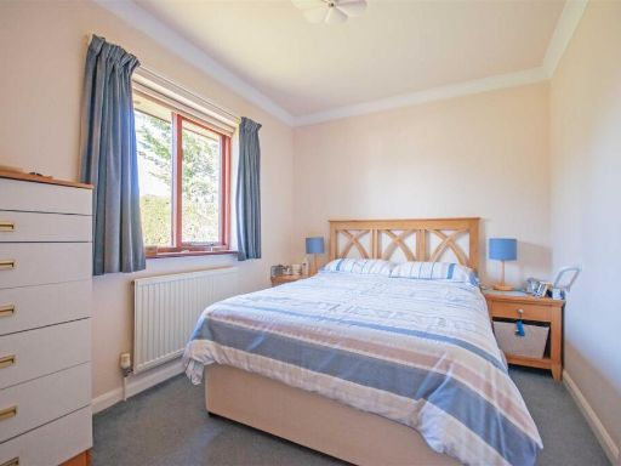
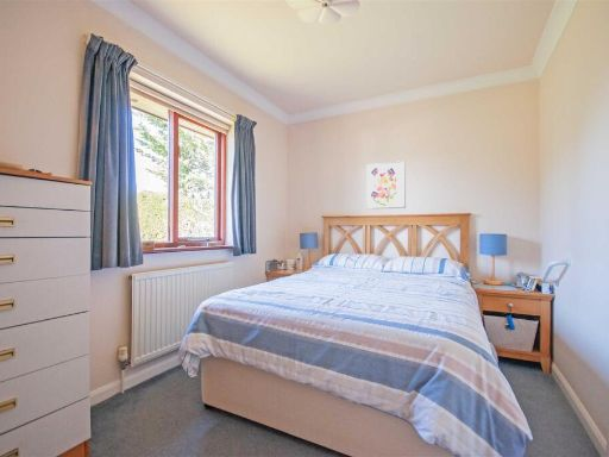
+ wall art [365,159,407,211]
